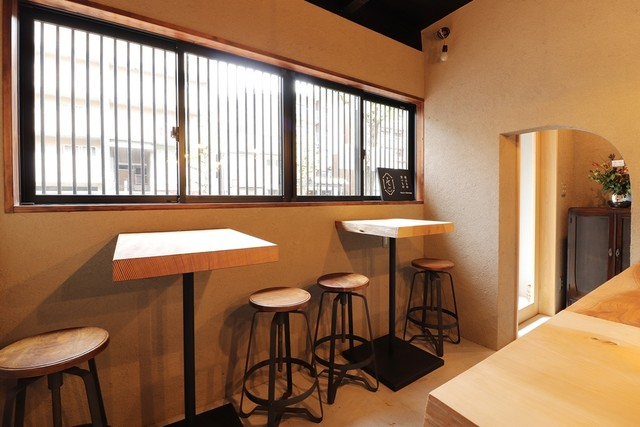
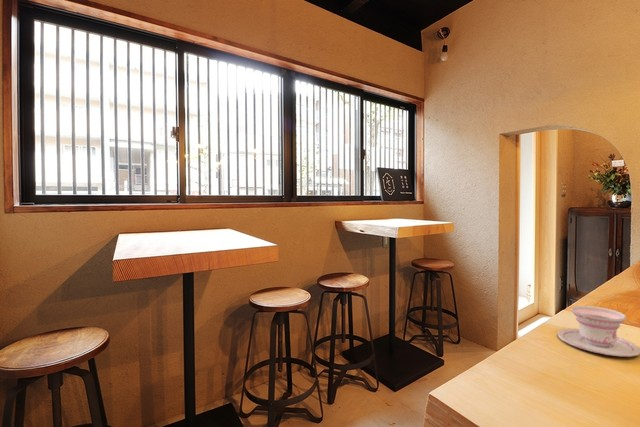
+ teacup [557,305,640,358]
